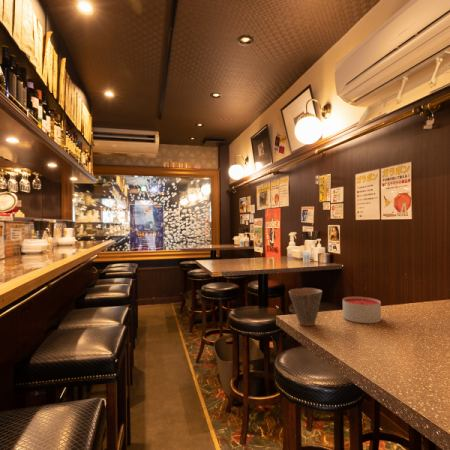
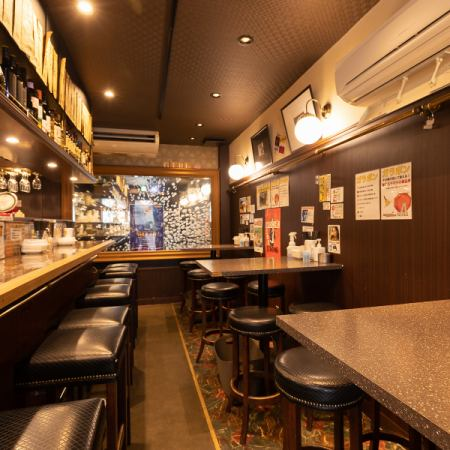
- candle [342,296,382,324]
- cup [288,287,323,327]
